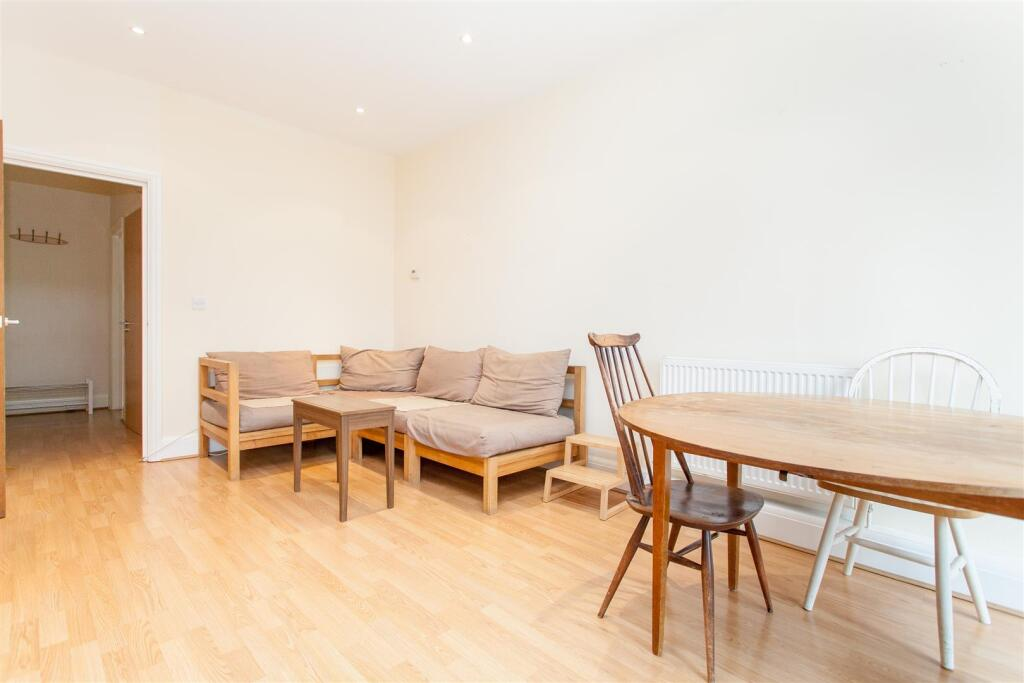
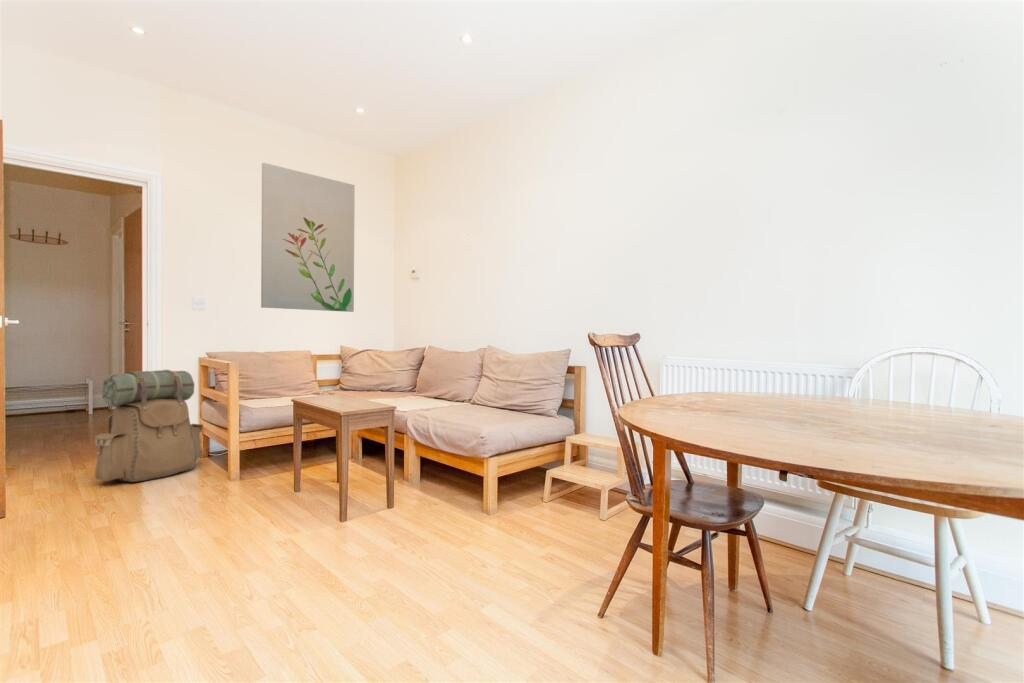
+ backpack [94,369,204,483]
+ wall art [260,162,356,313]
